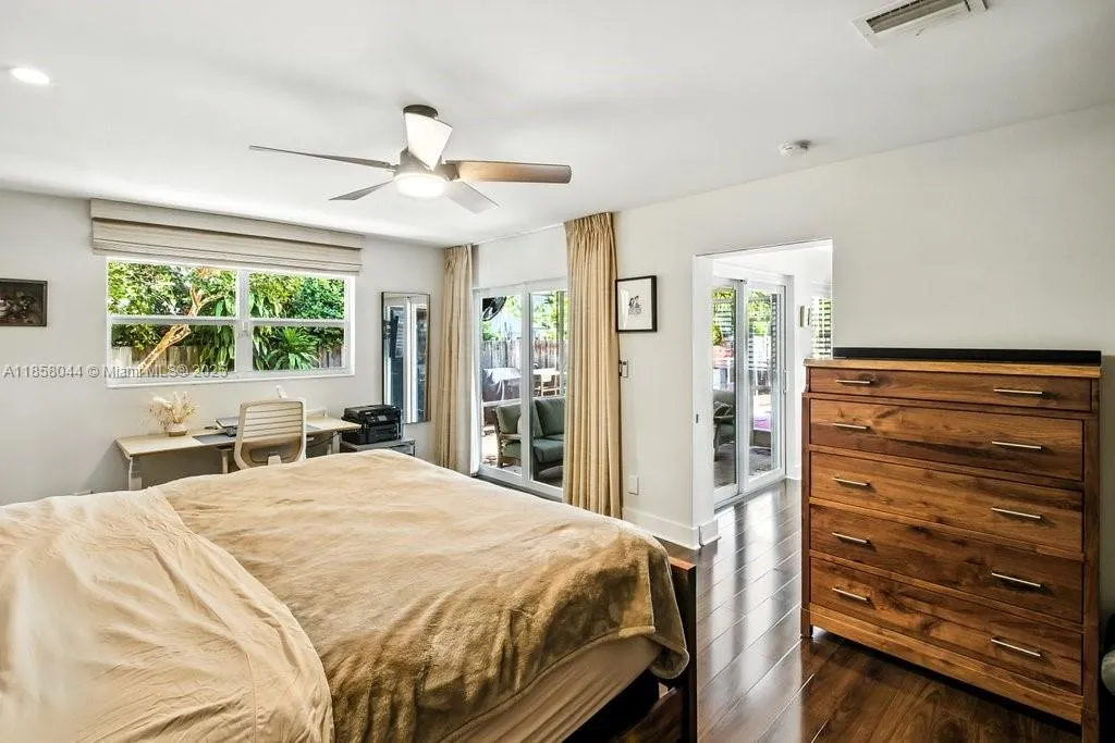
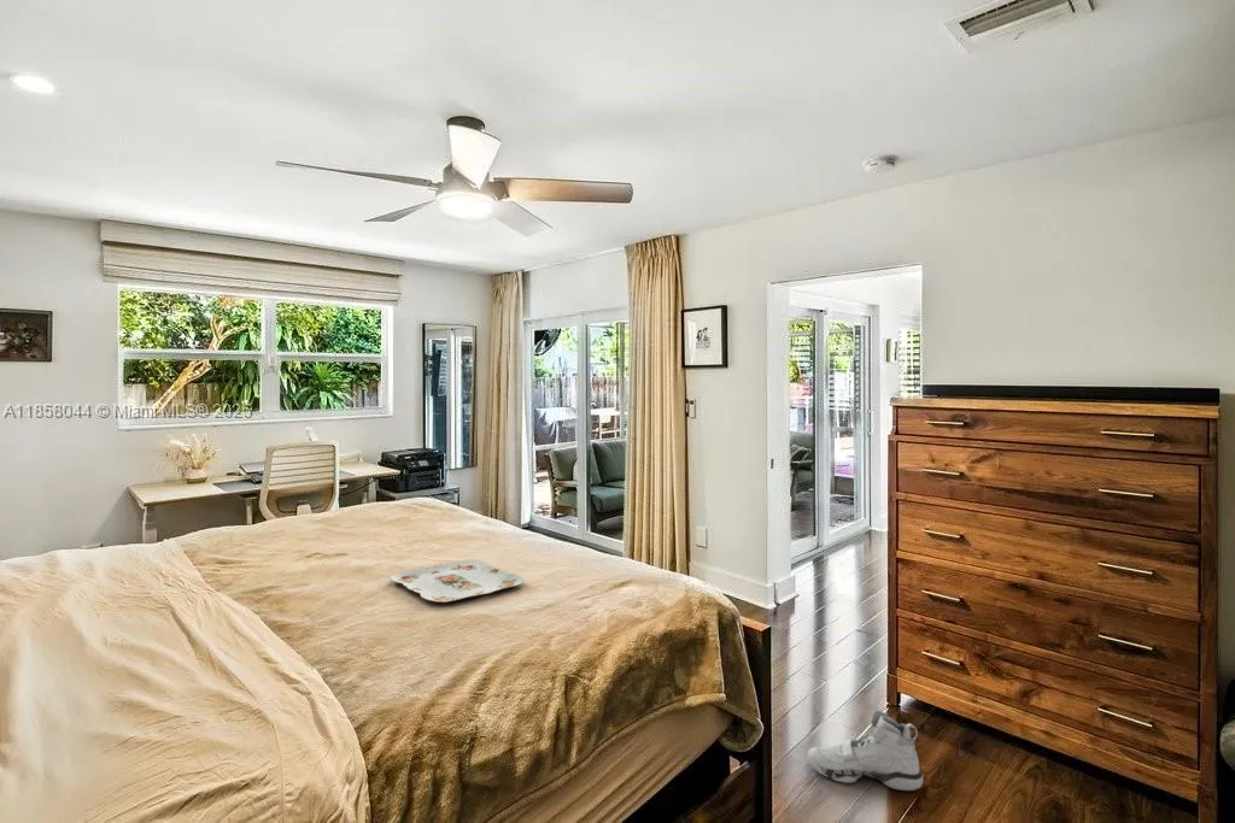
+ sneaker [806,710,924,792]
+ serving tray [390,559,525,604]
